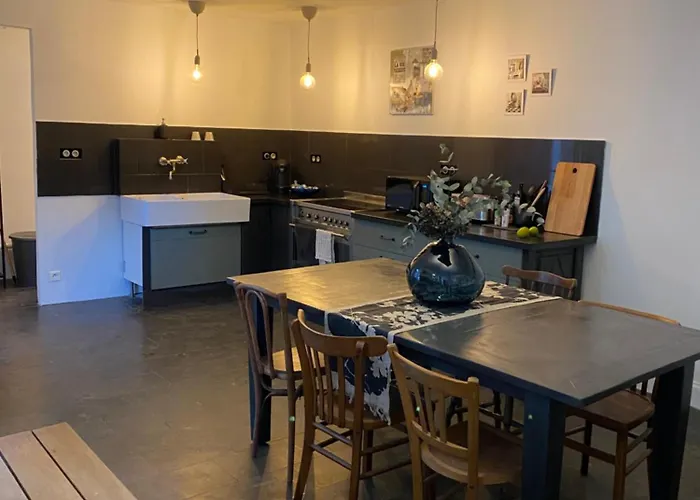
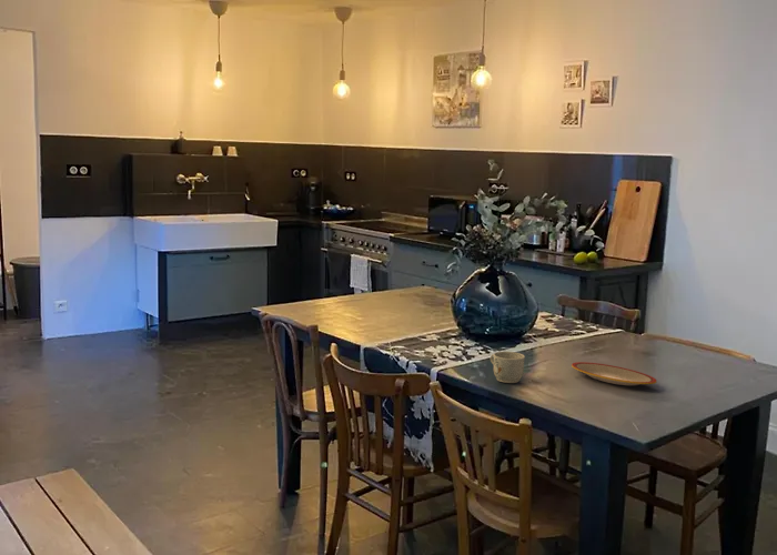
+ mug [490,351,526,384]
+ plate [571,361,657,386]
